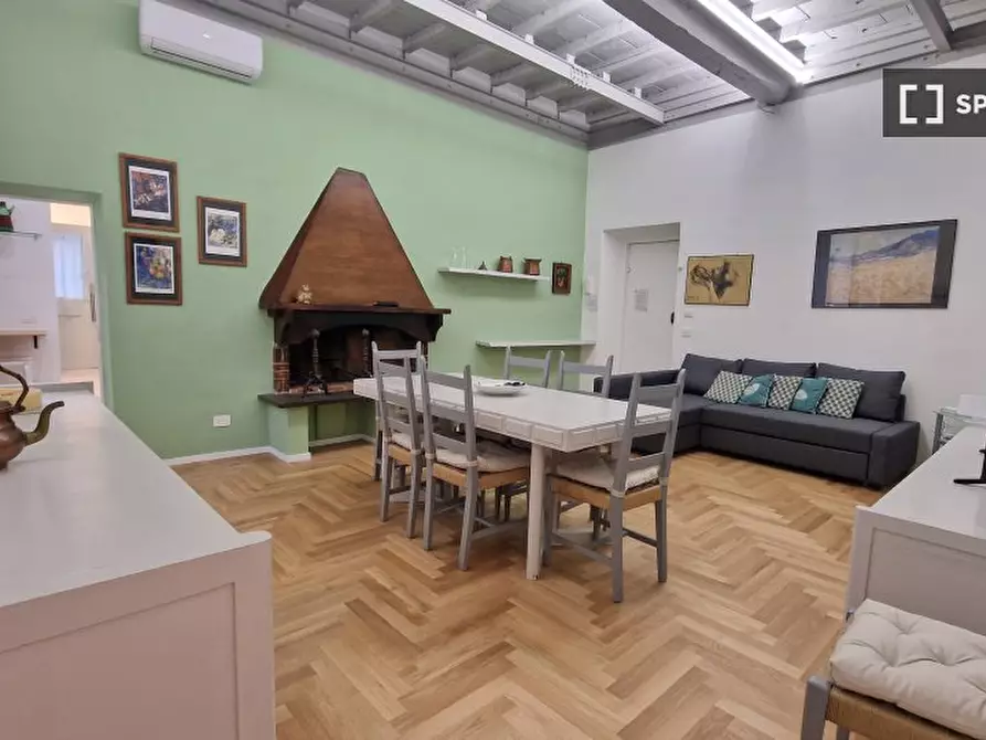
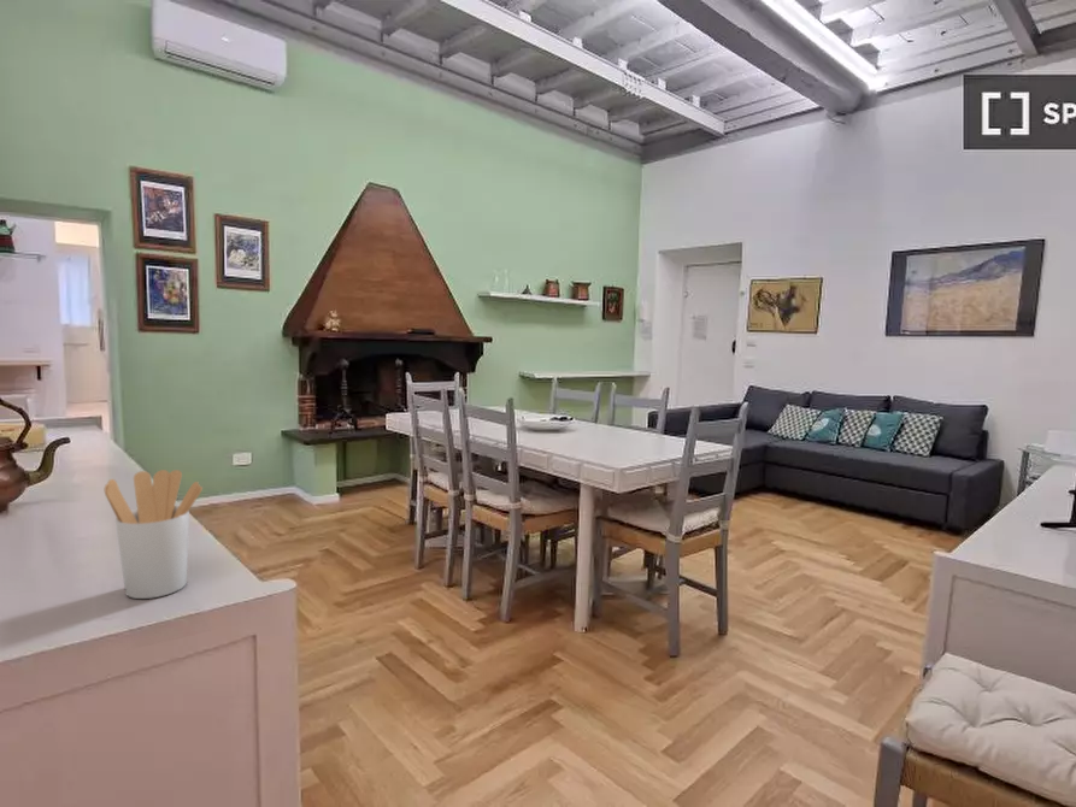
+ utensil holder [104,469,204,600]
